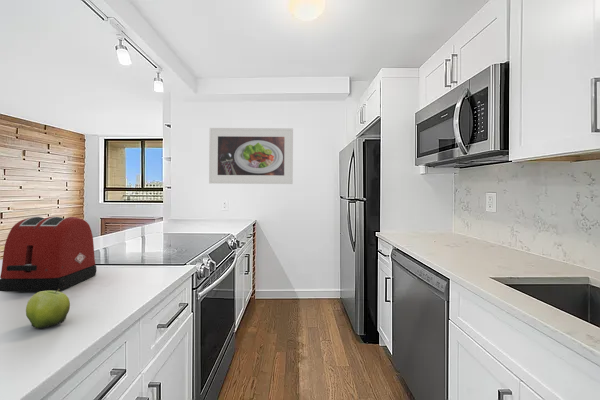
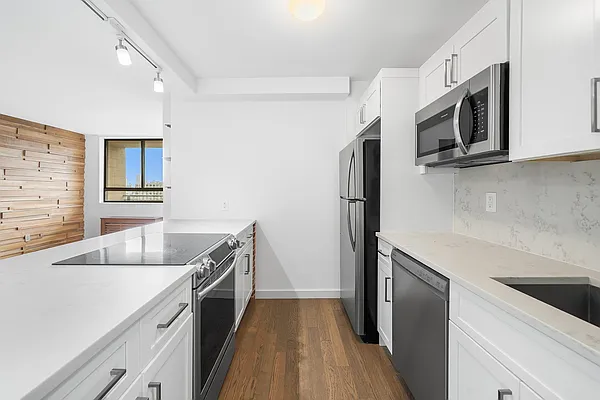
- toaster [0,216,98,293]
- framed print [208,127,294,185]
- fruit [25,289,71,330]
